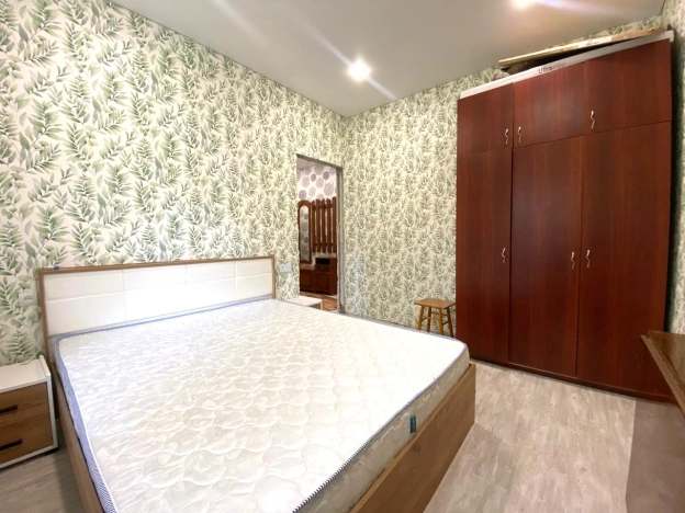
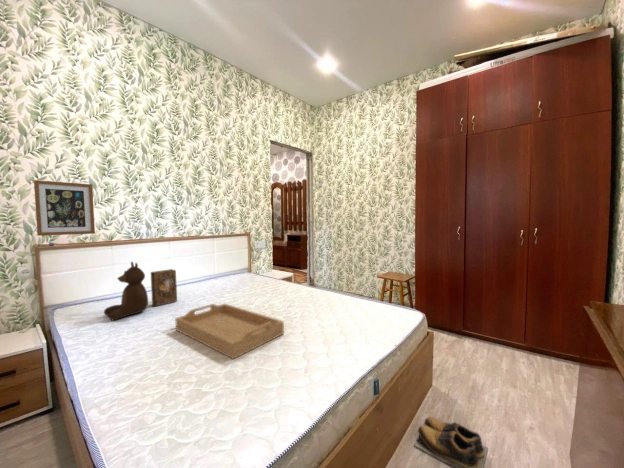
+ serving tray [174,303,285,360]
+ wall art [33,179,96,237]
+ shoes [413,416,489,468]
+ book [150,268,178,308]
+ teddy bear [103,261,149,321]
